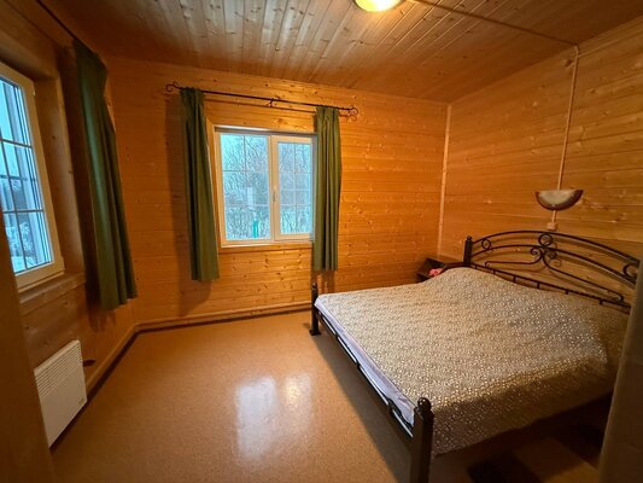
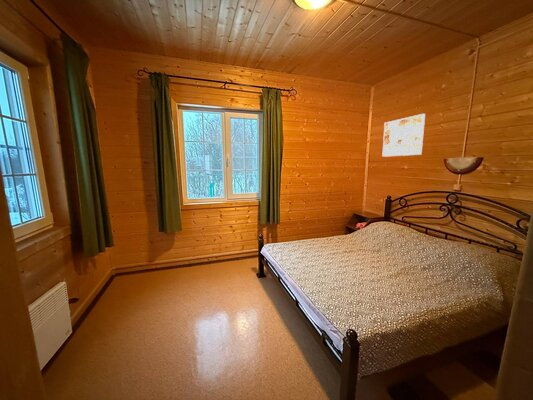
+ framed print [381,113,426,158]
